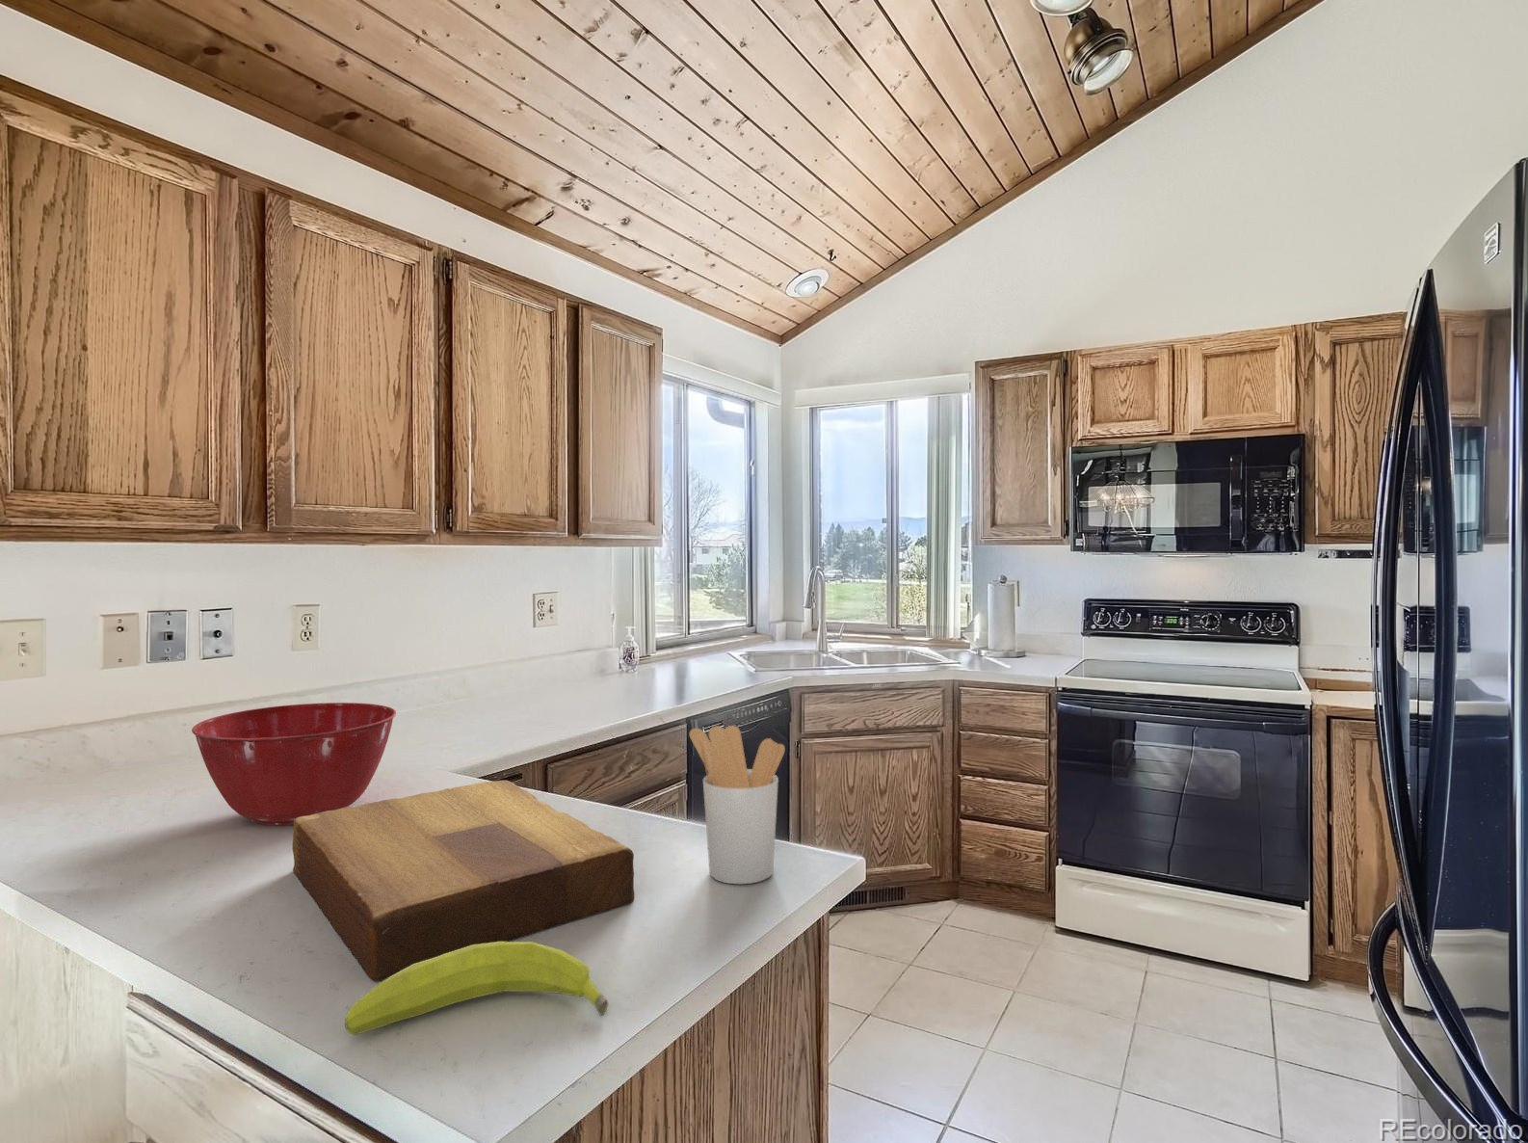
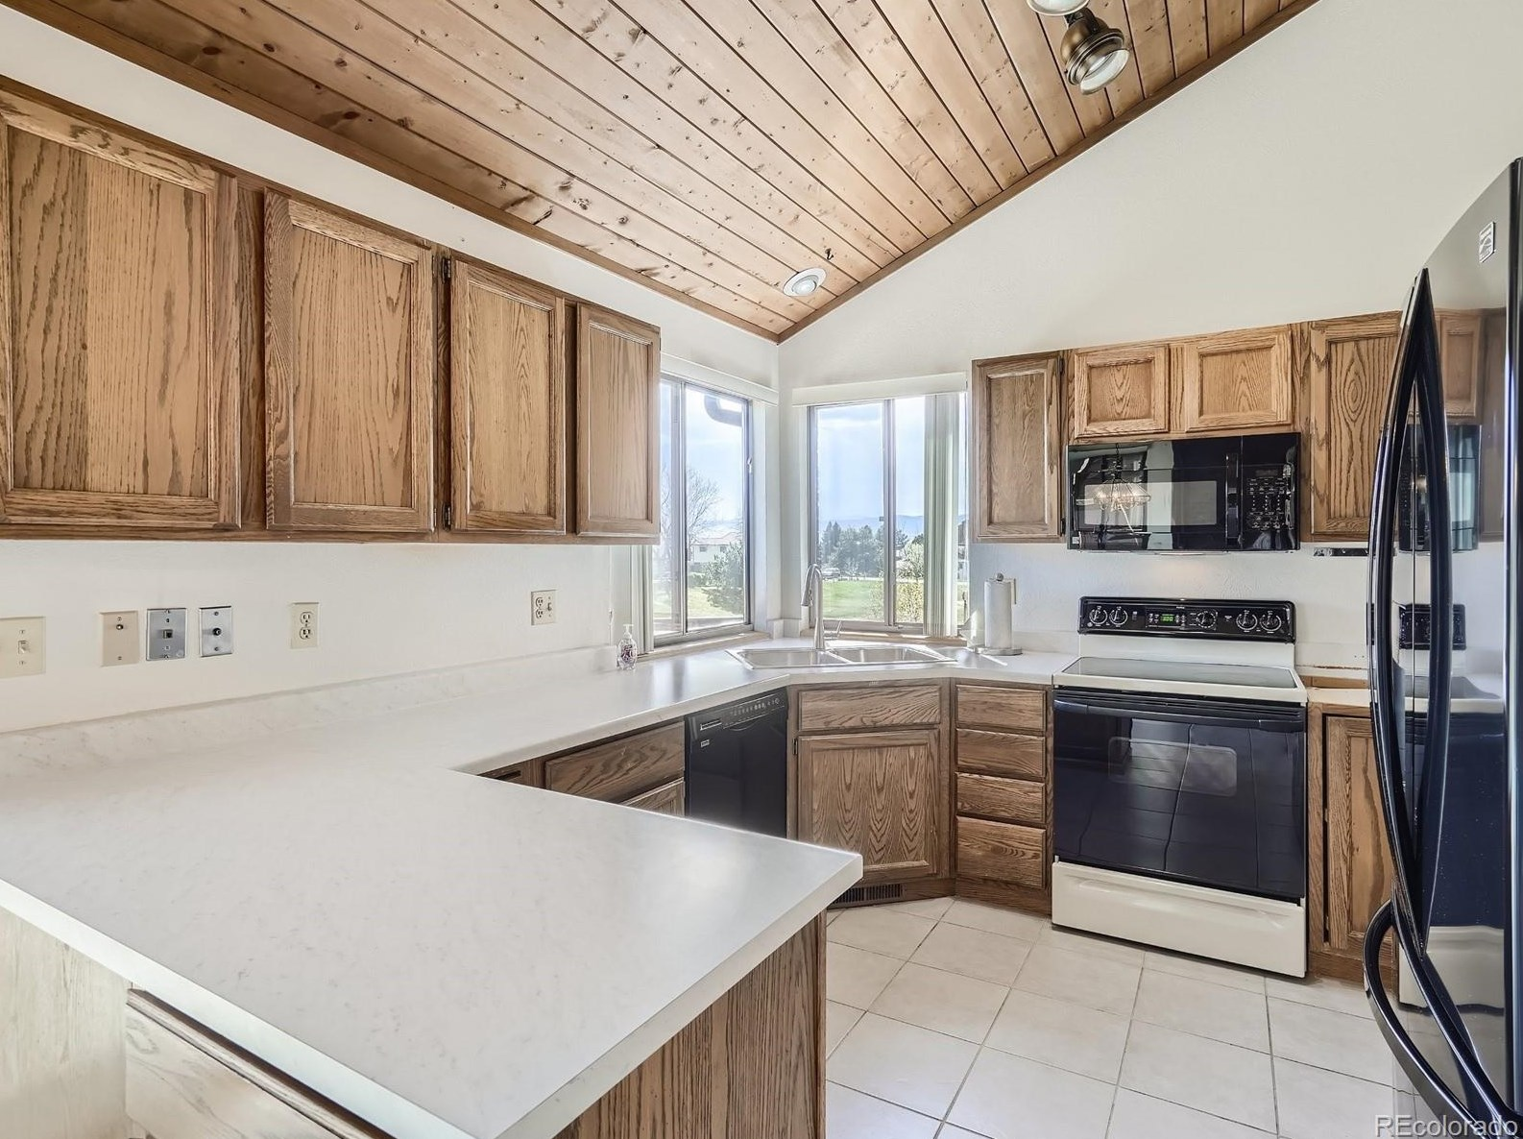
- fruit [344,940,609,1036]
- utensil holder [688,725,786,885]
- mixing bowl [191,701,397,826]
- cutting board [292,779,635,982]
